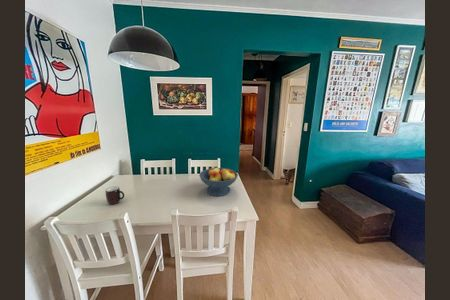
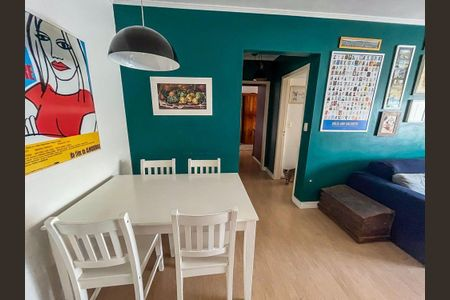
- fruit bowl [198,167,239,197]
- mug [104,185,125,206]
